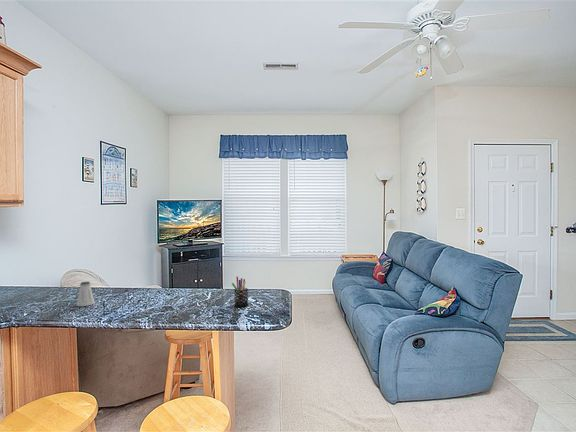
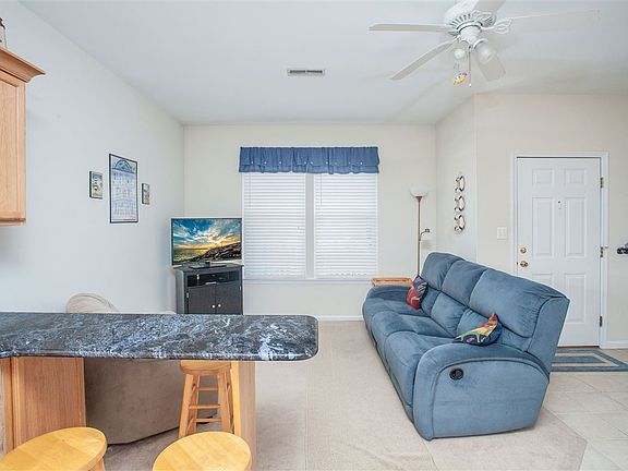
- pen holder [231,276,249,308]
- saltshaker [75,281,95,307]
